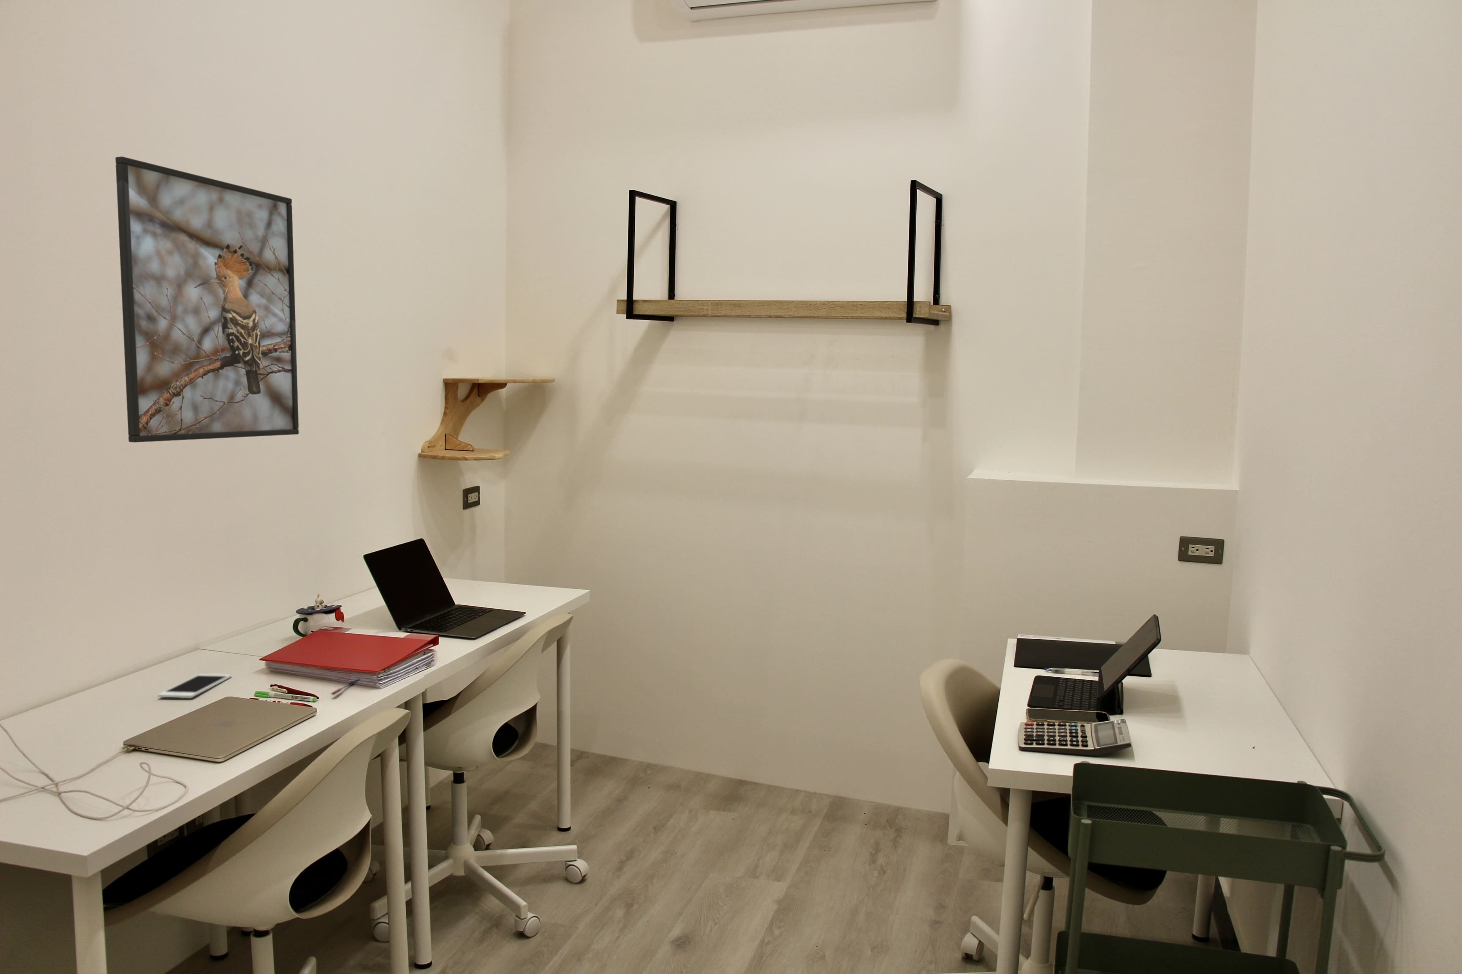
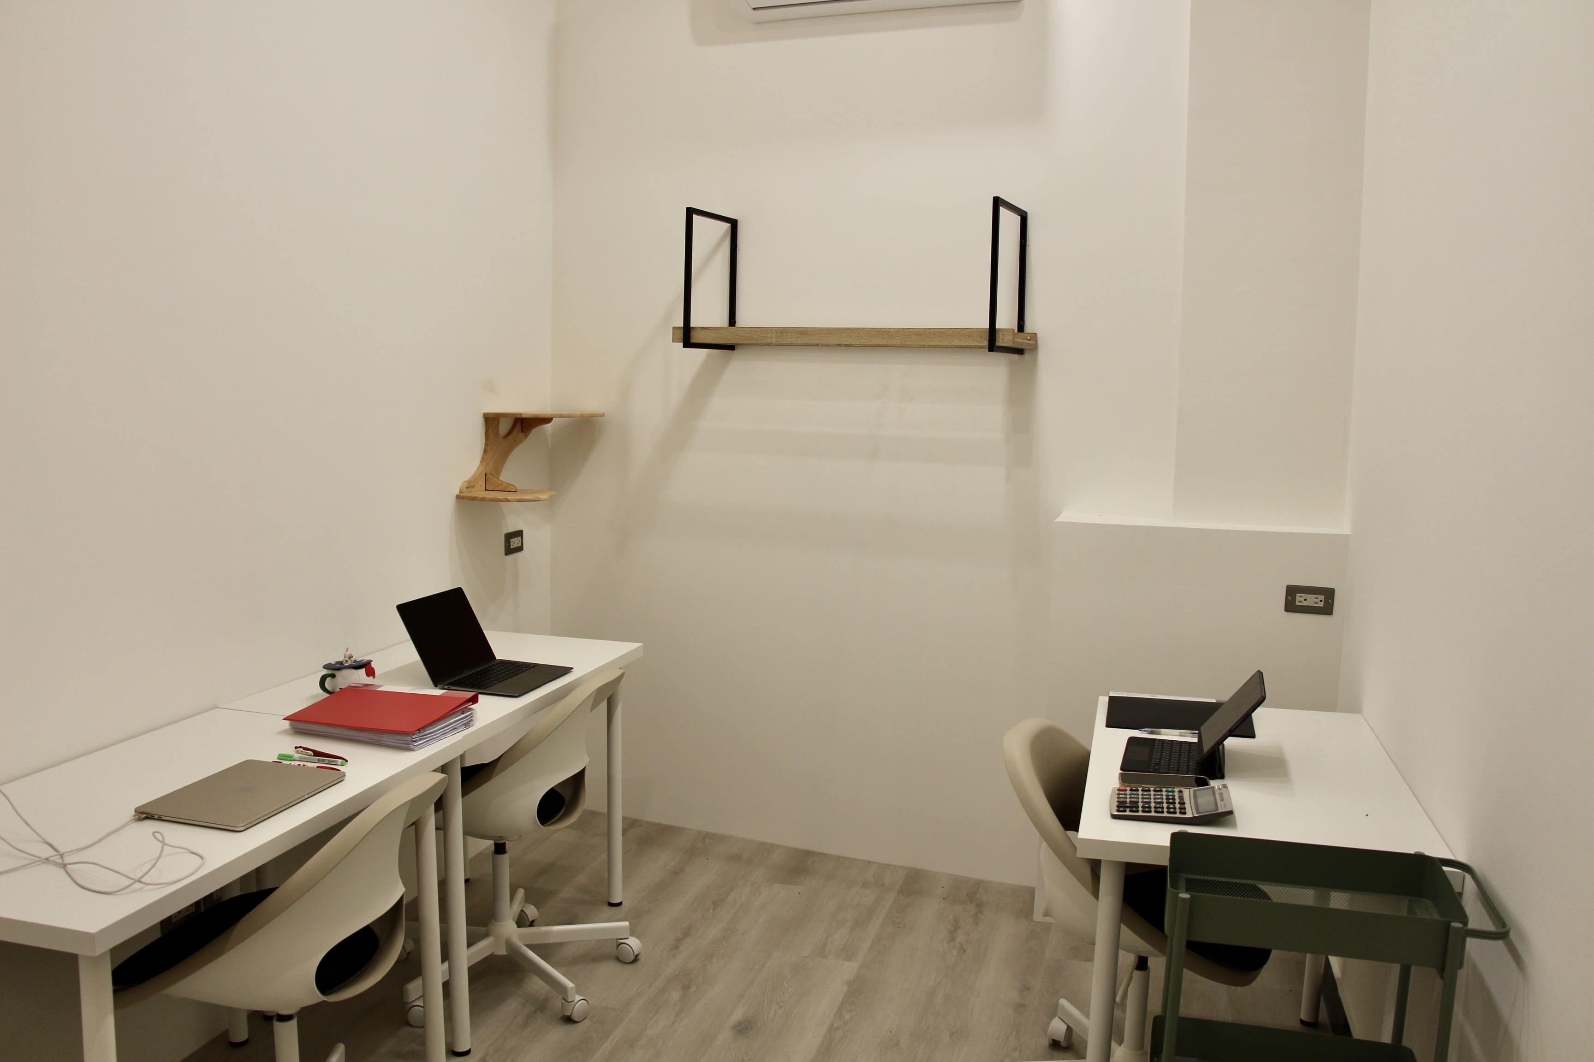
- cell phone [158,673,232,698]
- pen [331,677,361,696]
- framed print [115,157,299,444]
